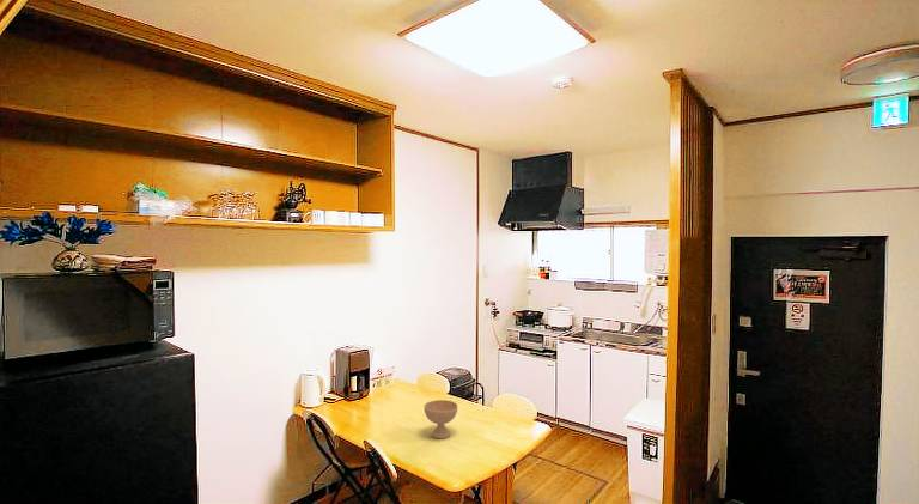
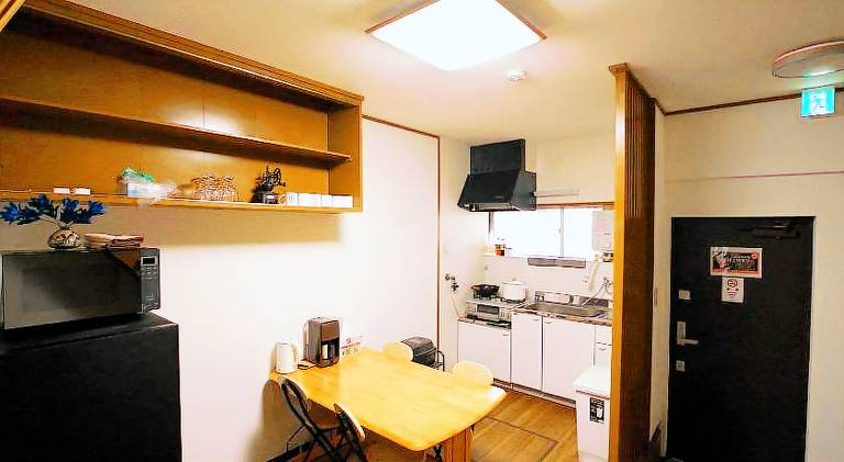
- bowl [422,399,458,439]
